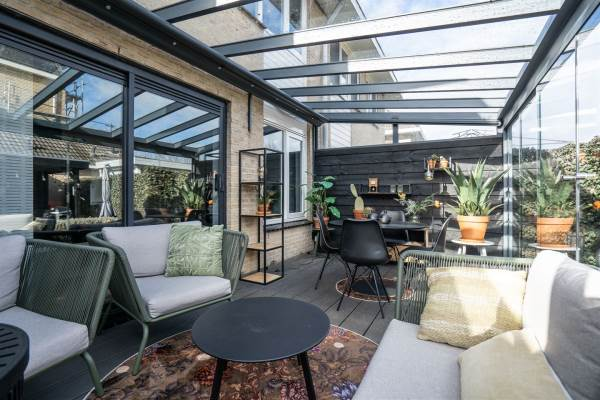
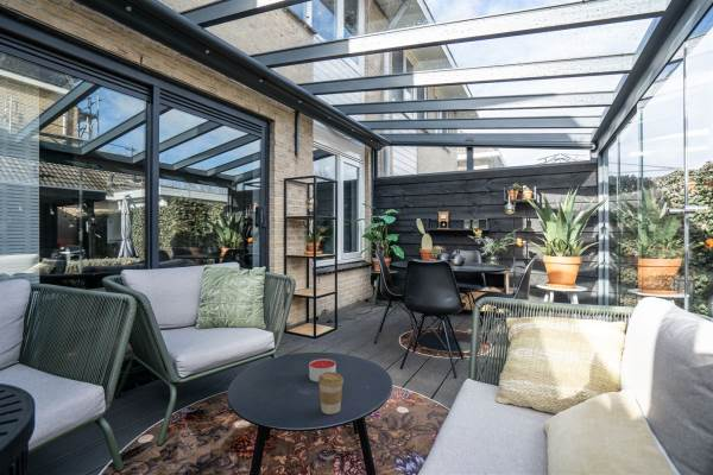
+ candle [308,357,337,384]
+ coffee cup [318,372,345,416]
